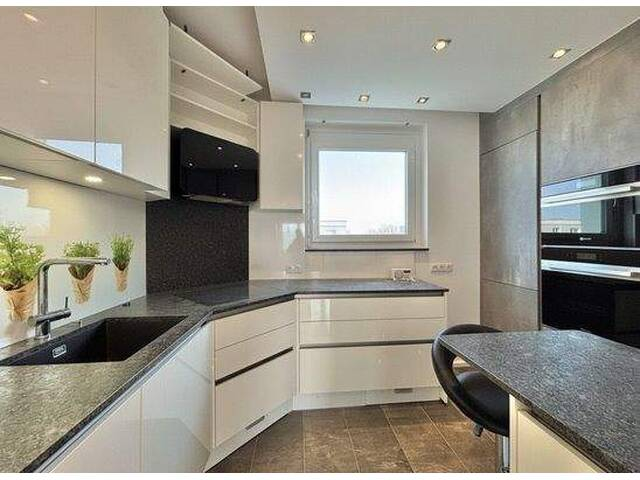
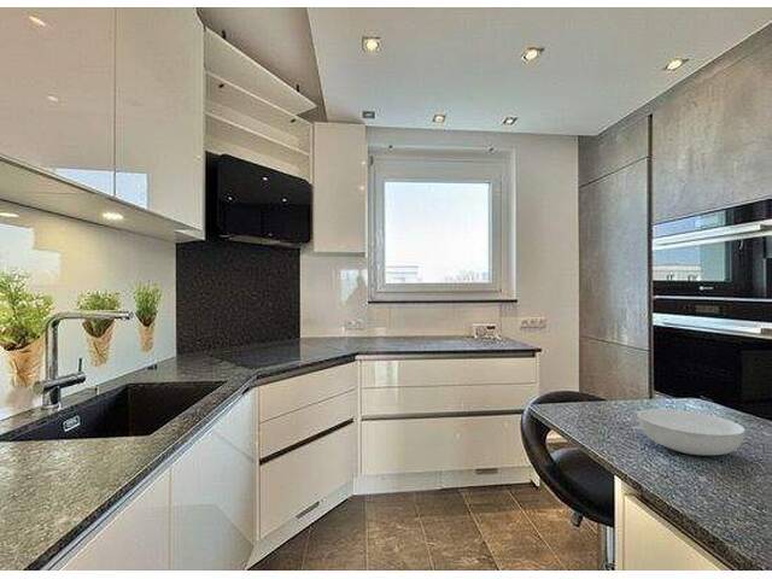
+ serving bowl [637,408,747,456]
